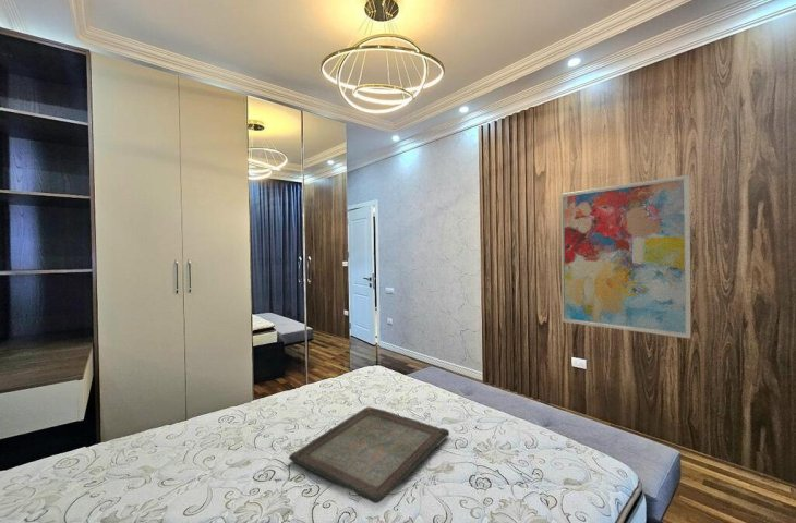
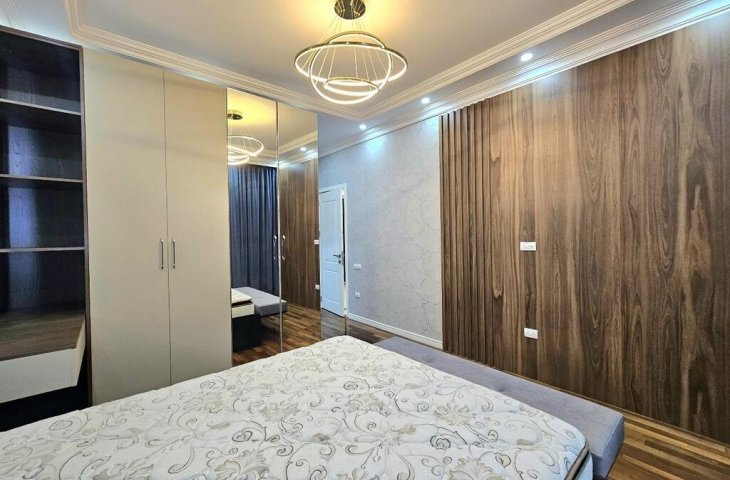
- wall art [560,174,691,339]
- serving tray [288,405,450,504]
